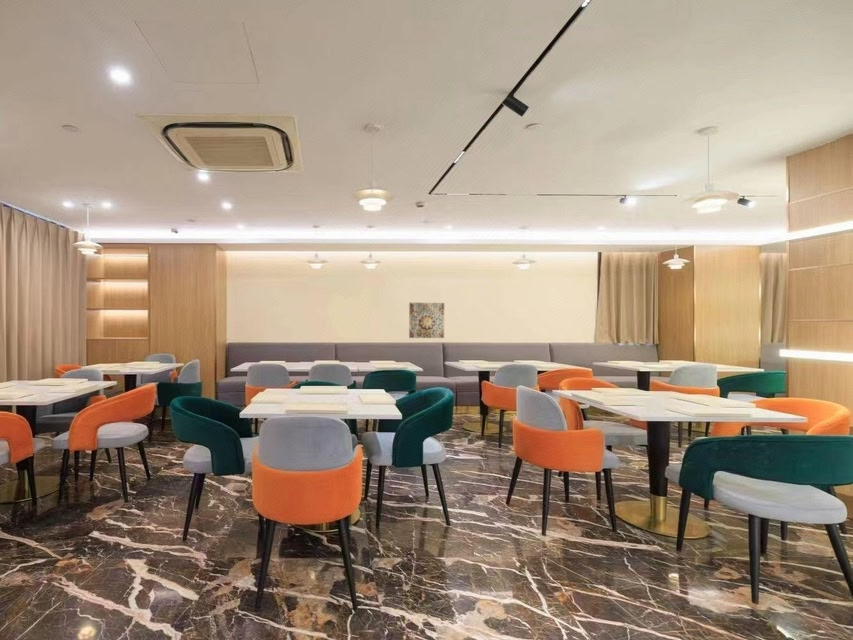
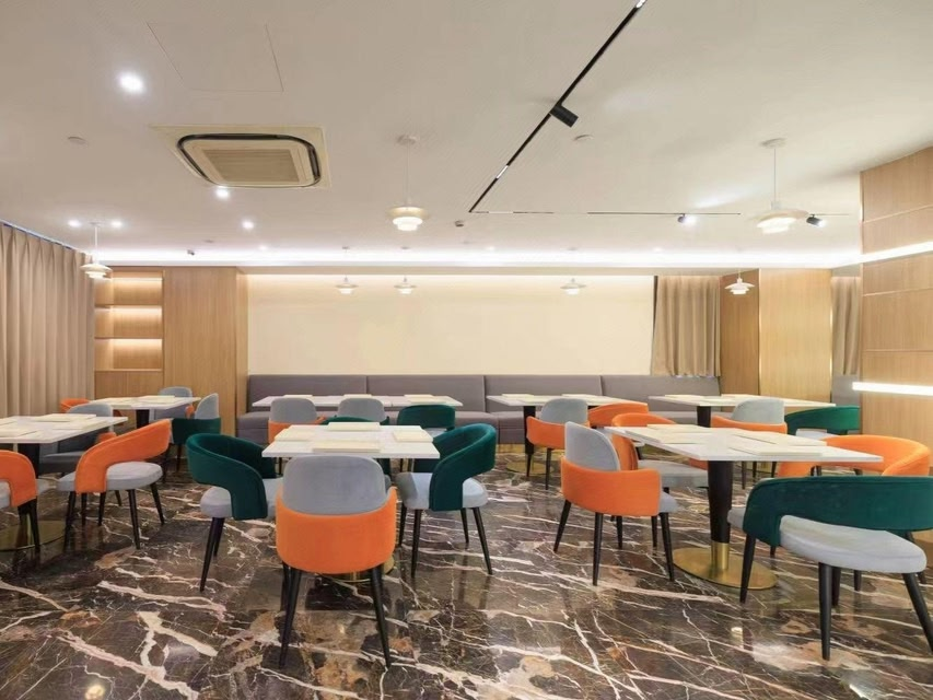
- wall art [408,302,445,339]
